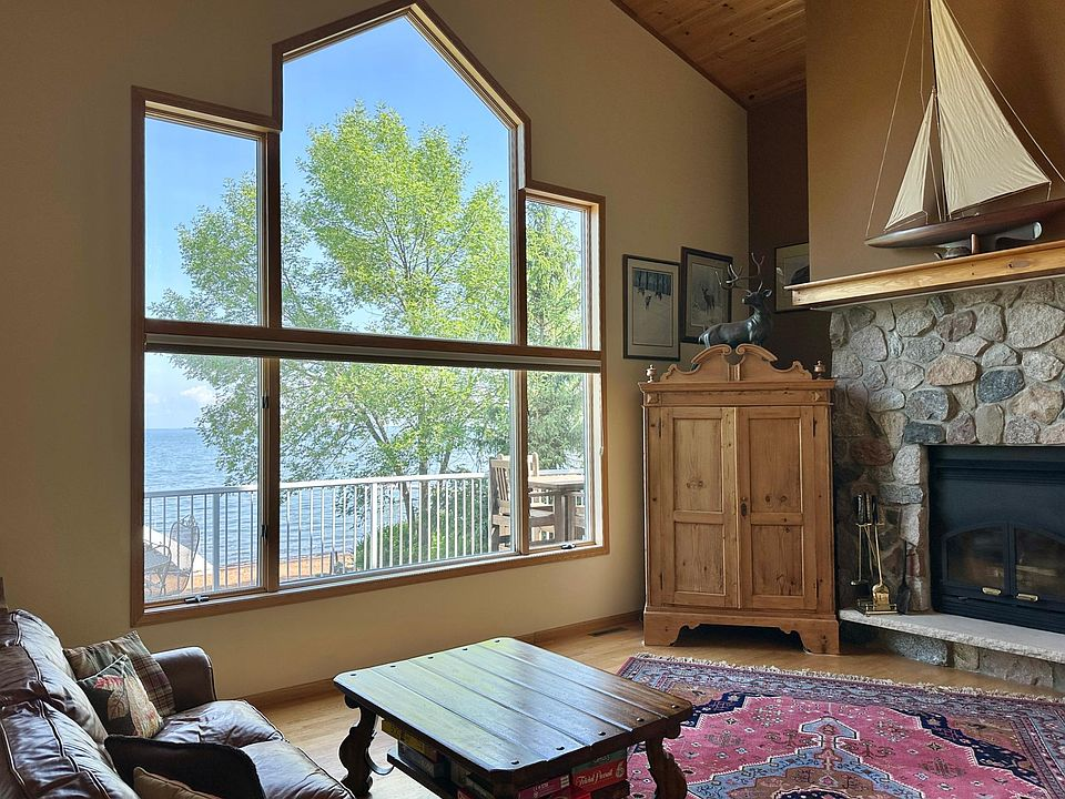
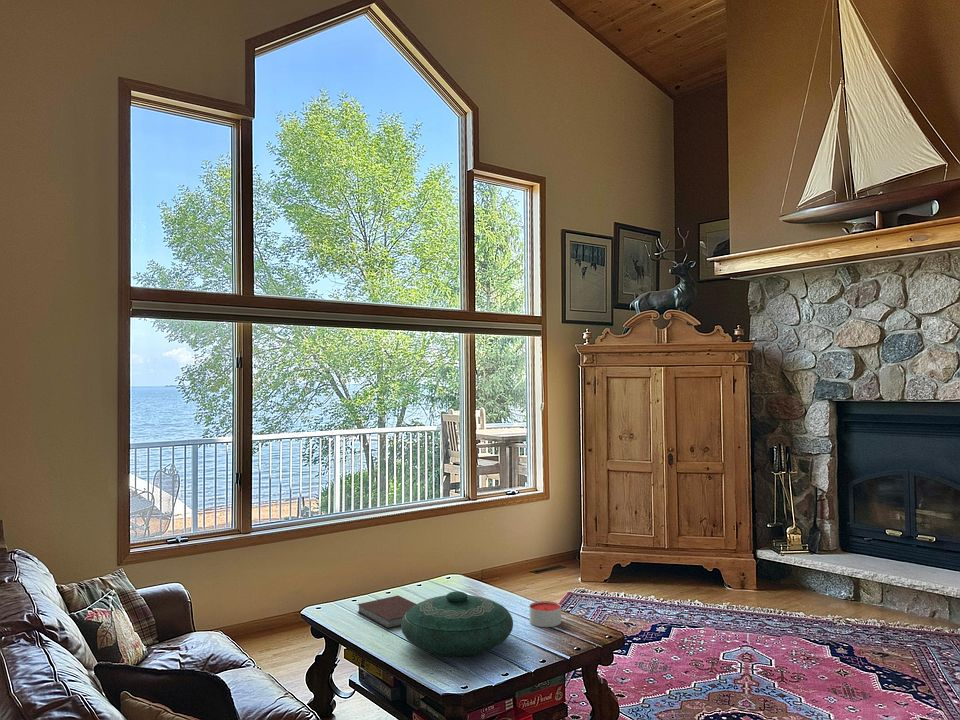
+ decorative bowl [400,590,514,658]
+ candle [528,600,562,628]
+ notebook [356,595,417,630]
